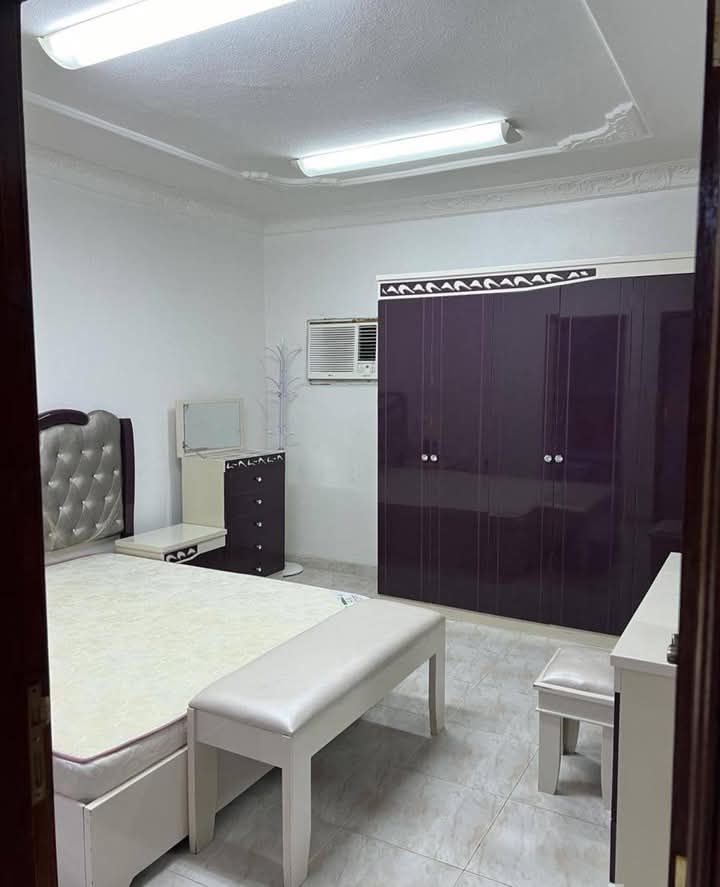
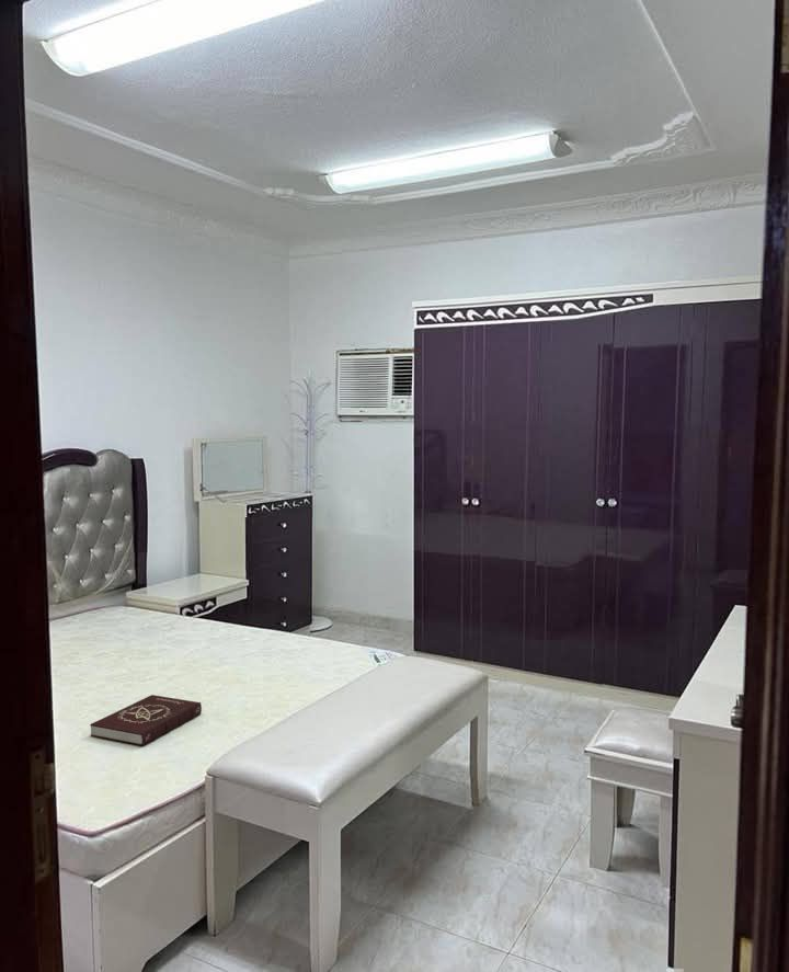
+ book [89,694,203,747]
